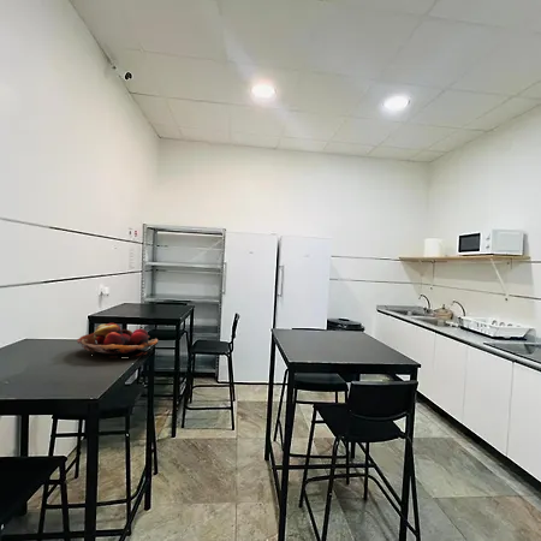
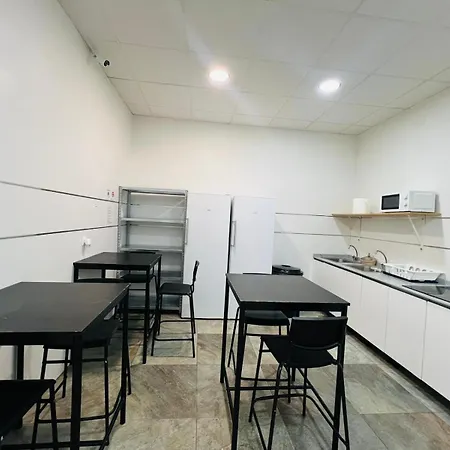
- fruit basket [76,322,159,359]
